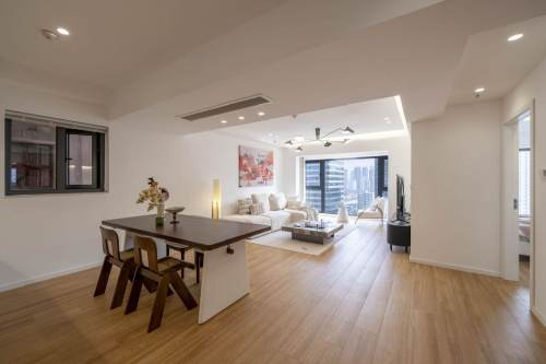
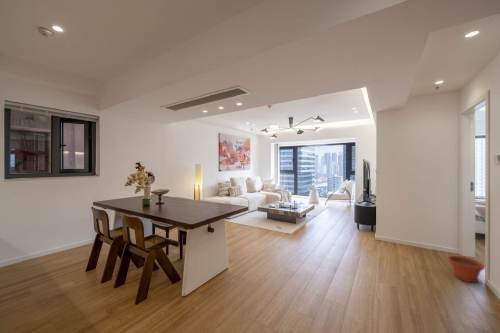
+ plant pot [447,255,486,283]
